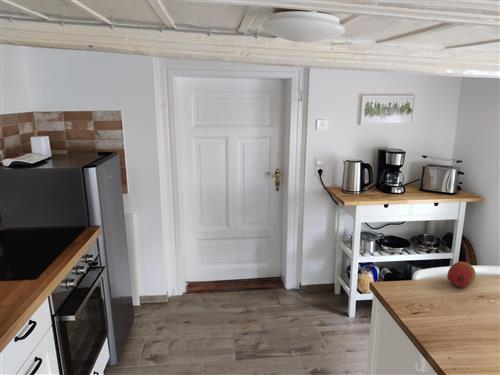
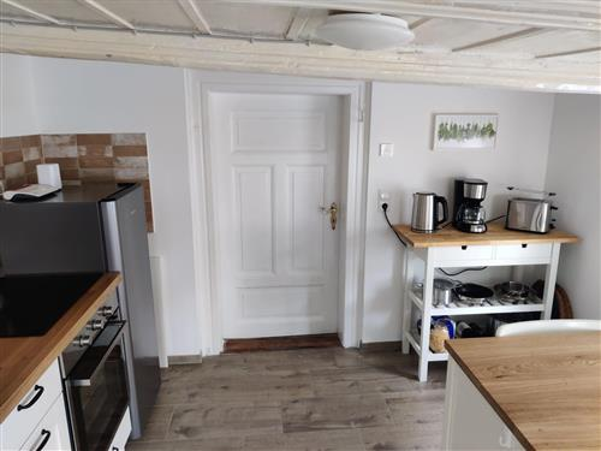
- fruit [446,261,477,289]
